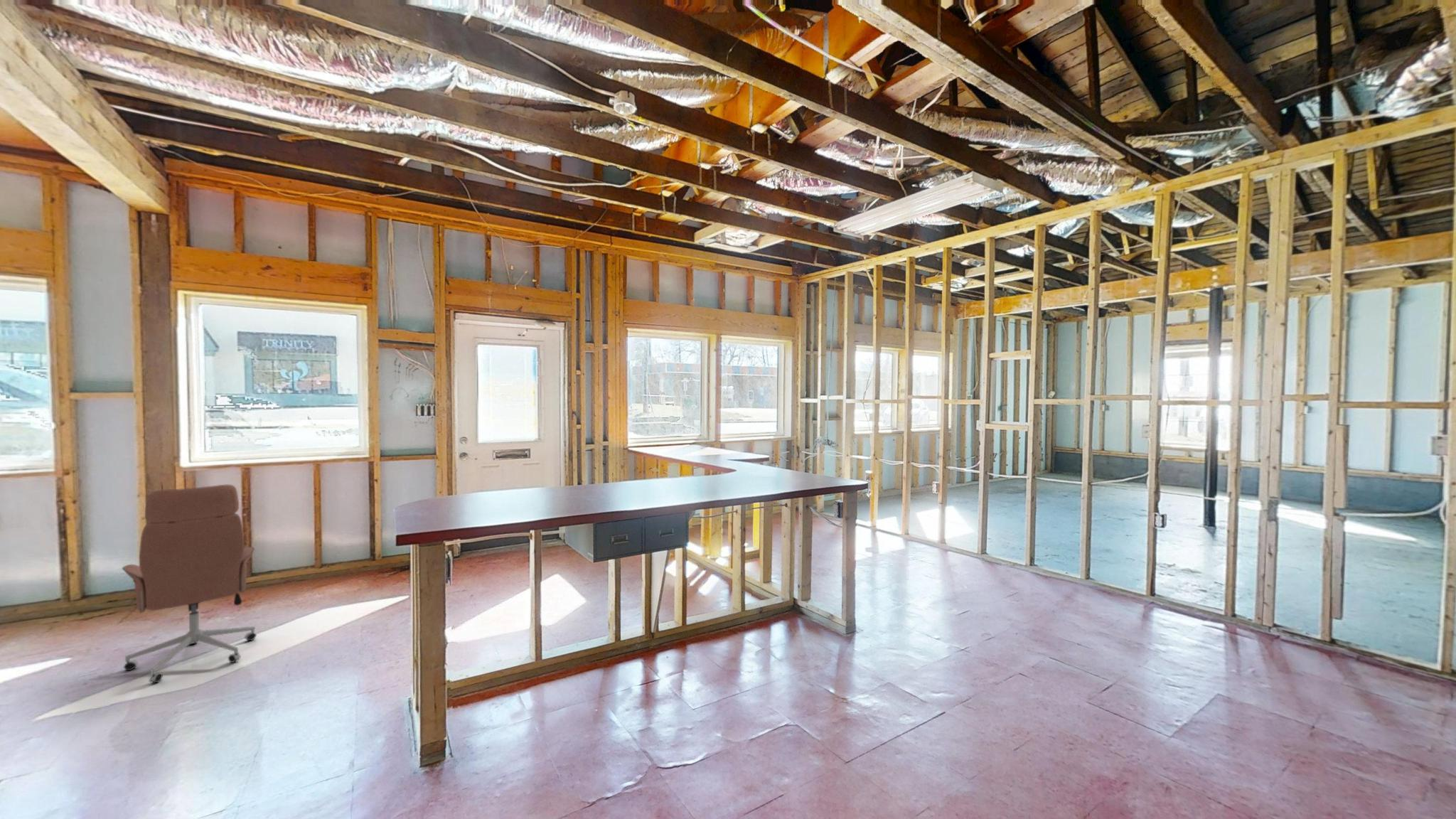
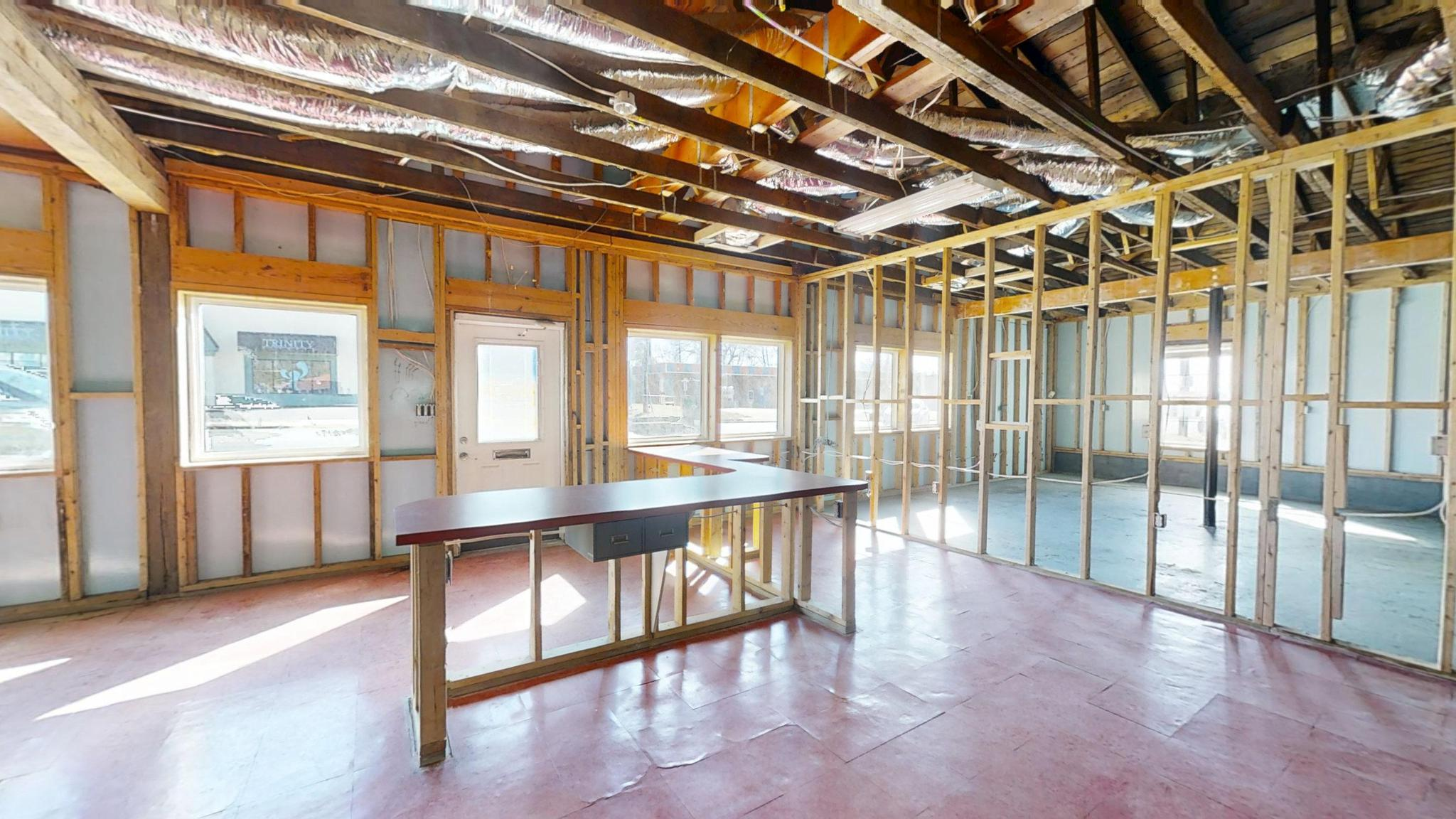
- office chair [122,484,257,683]
